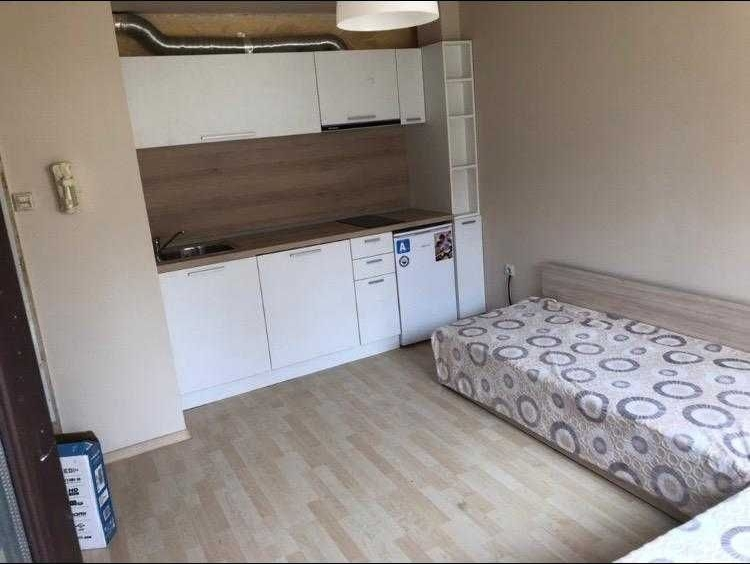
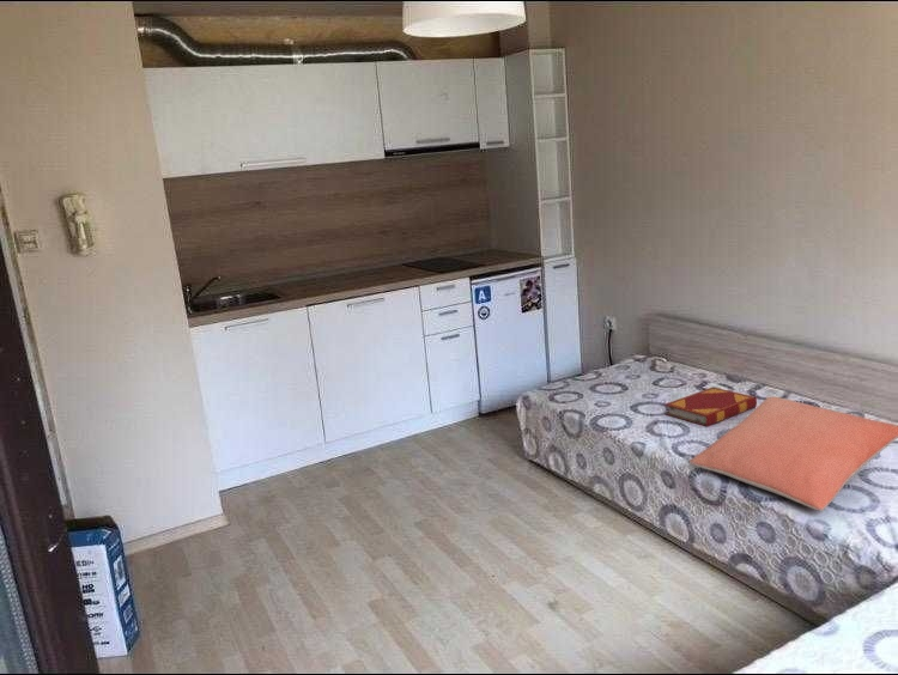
+ pillow [688,395,898,512]
+ hardback book [663,387,758,427]
